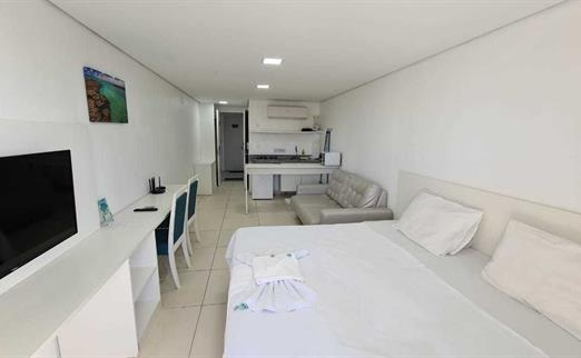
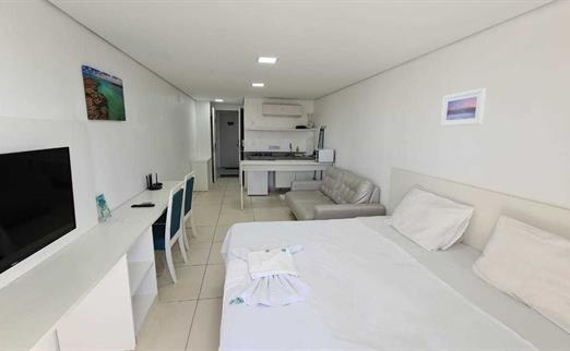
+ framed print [440,87,487,128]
